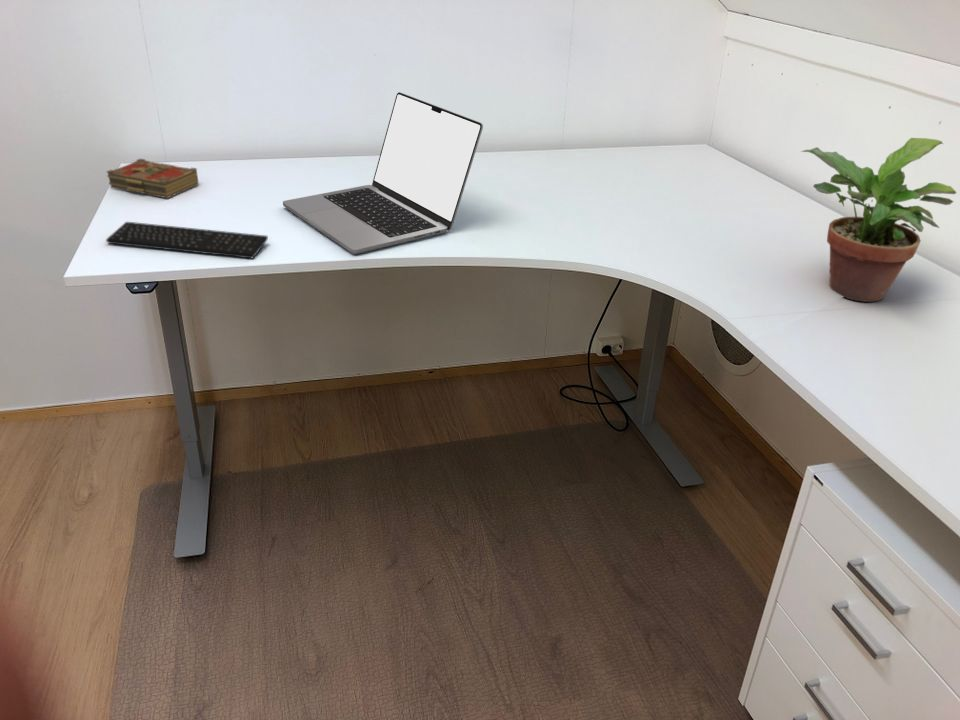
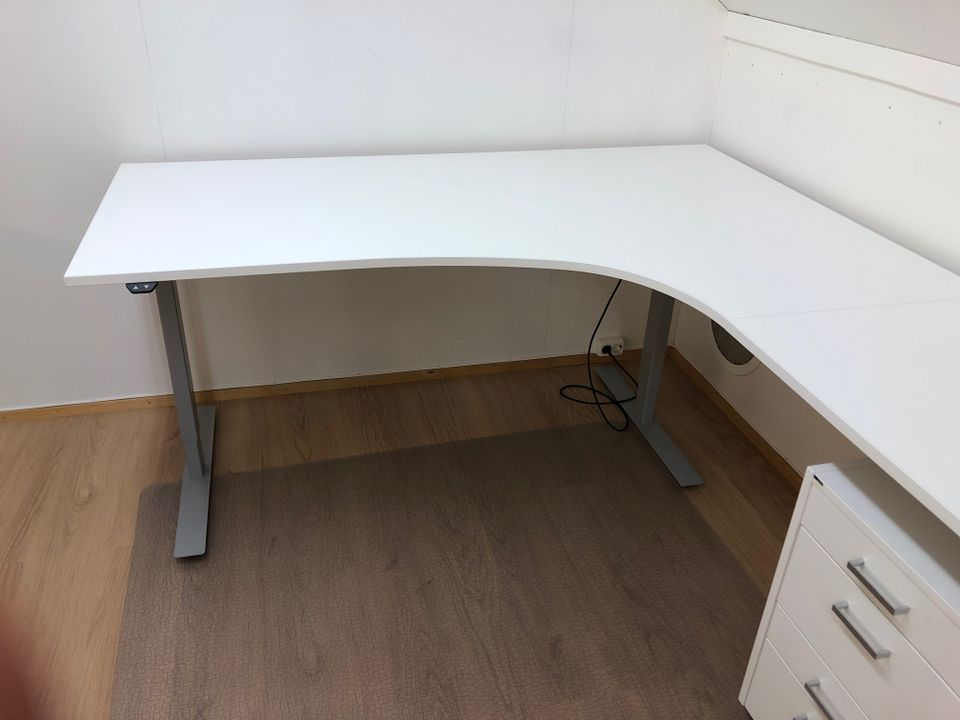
- laptop [282,91,484,255]
- keyboard [105,221,269,259]
- potted plant [800,137,958,303]
- book [106,158,200,199]
